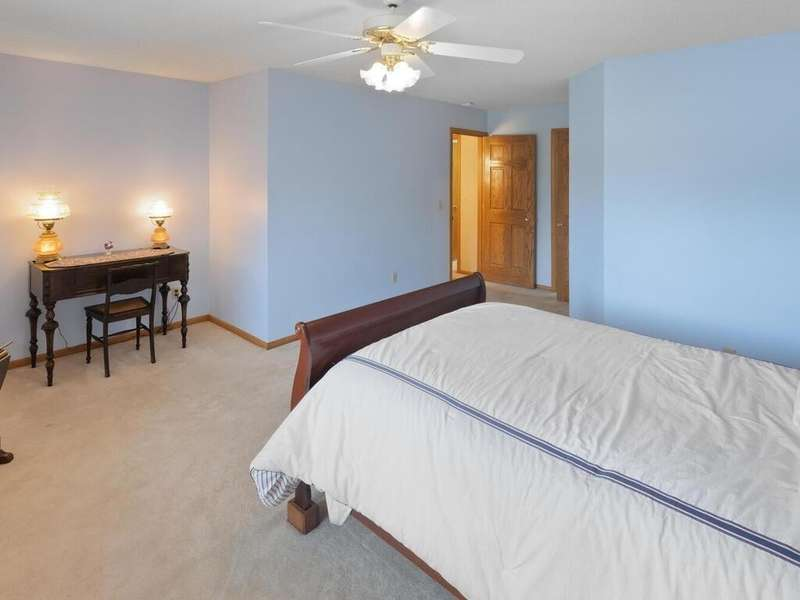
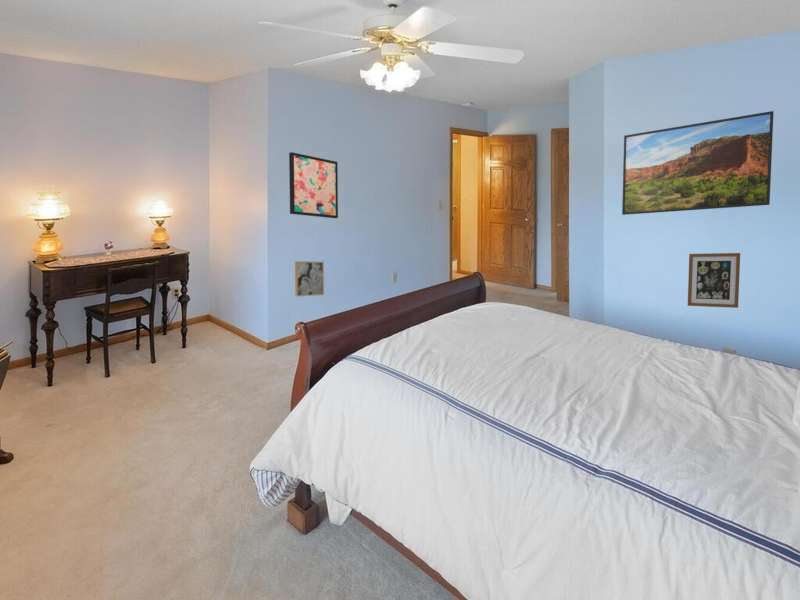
+ wall art [288,151,339,219]
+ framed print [621,110,775,216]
+ wall art [294,260,325,297]
+ wall art [687,252,741,309]
